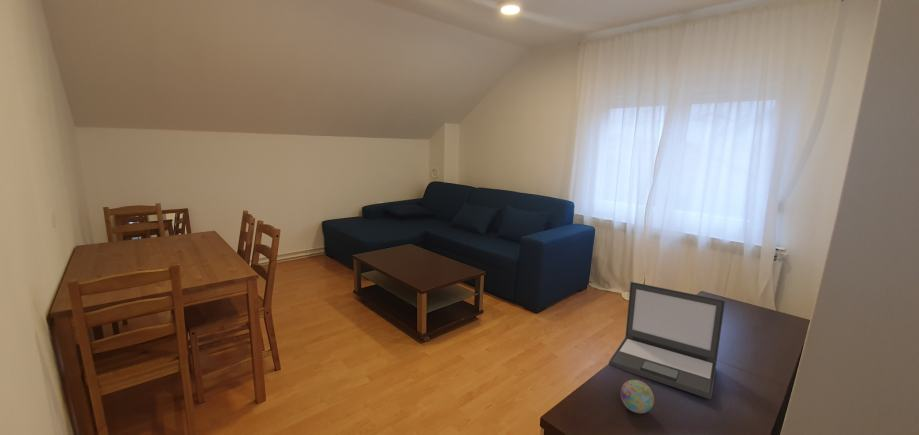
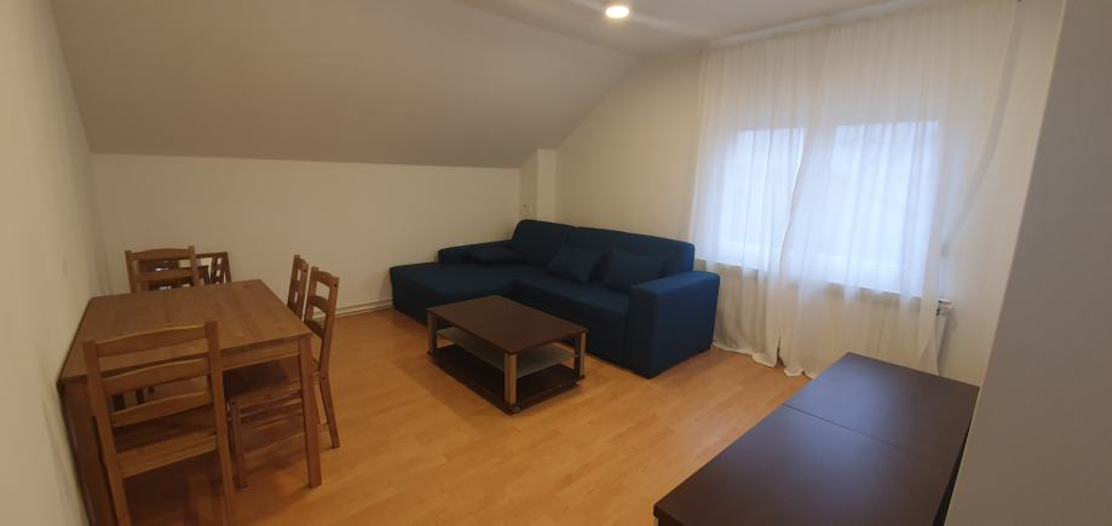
- decorative ball [620,379,655,414]
- laptop [608,281,726,400]
